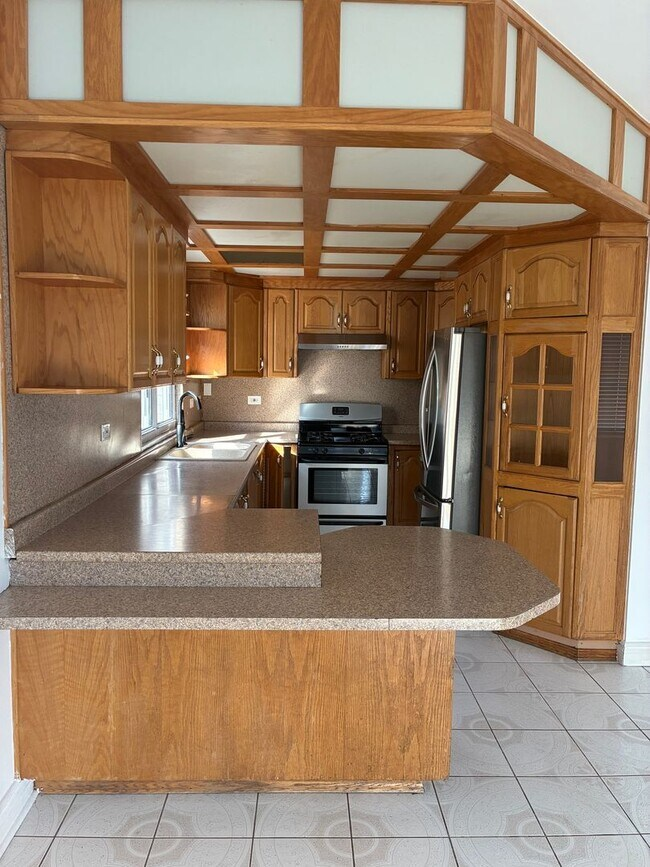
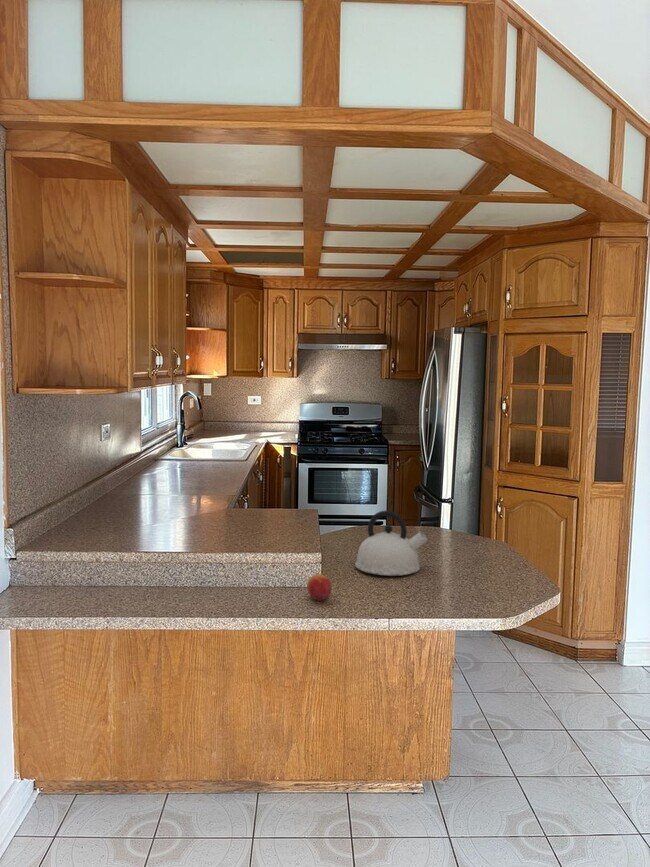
+ kettle [354,510,428,577]
+ fruit [306,574,332,602]
